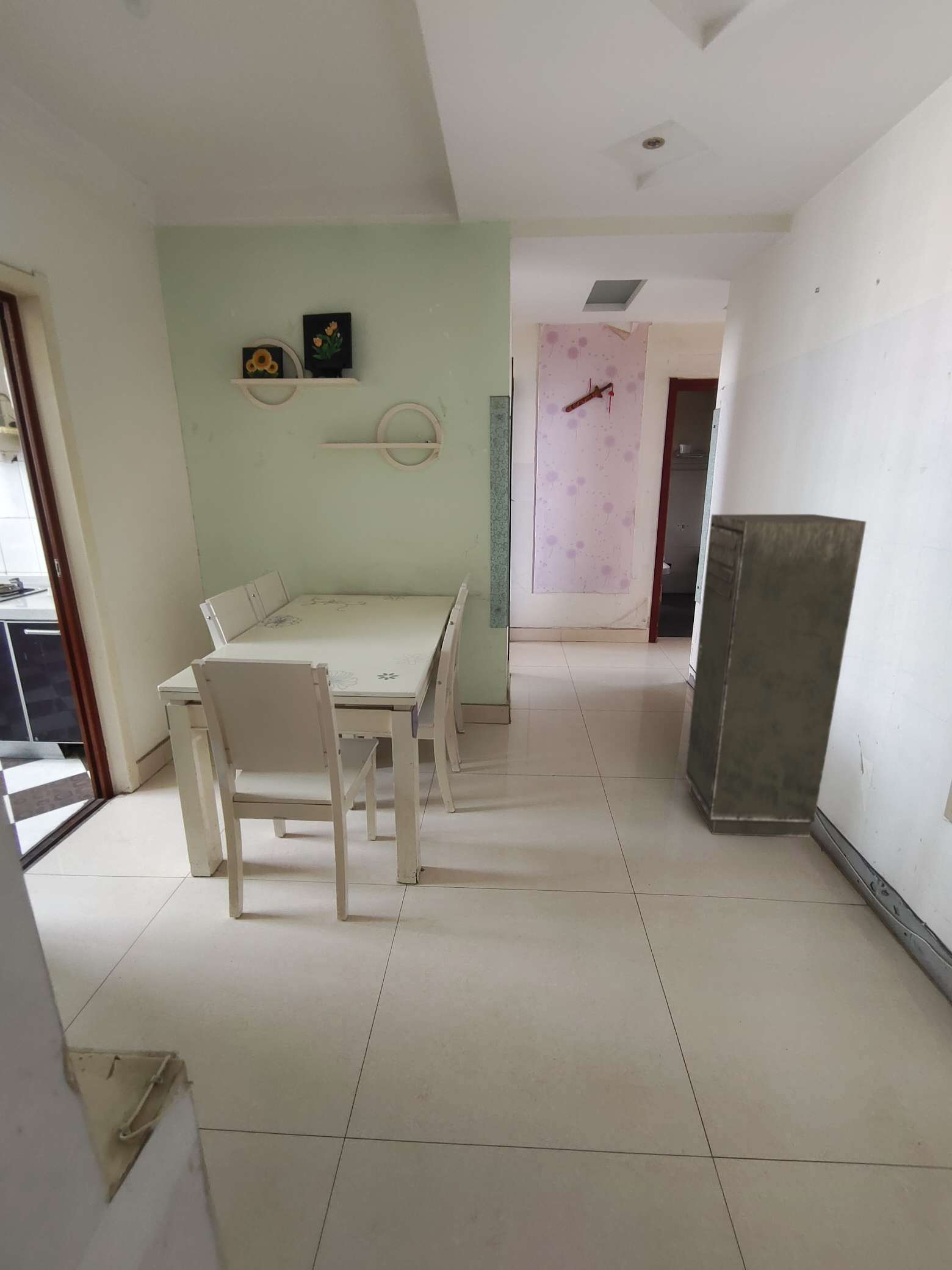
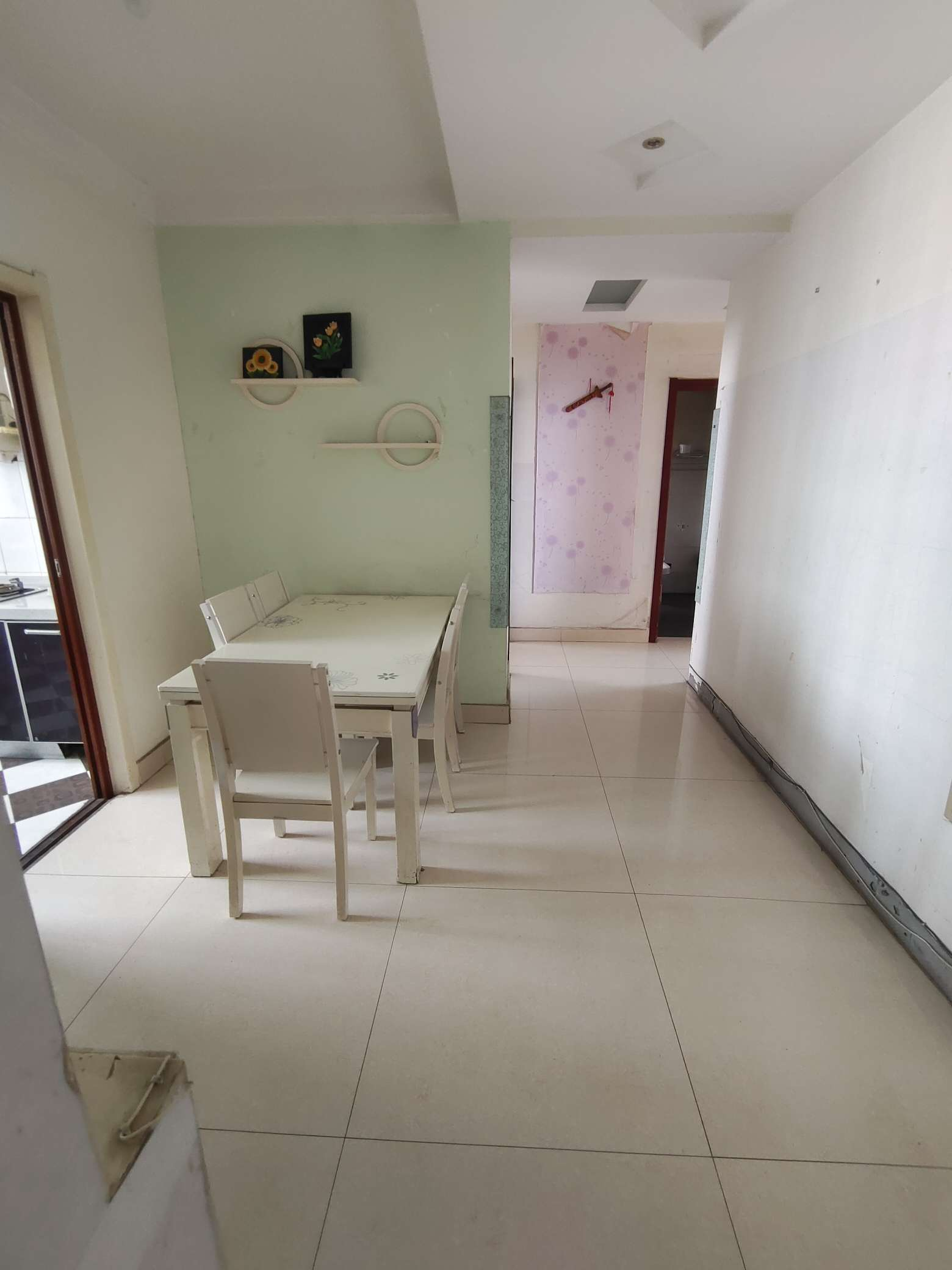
- storage cabinet [685,513,867,838]
